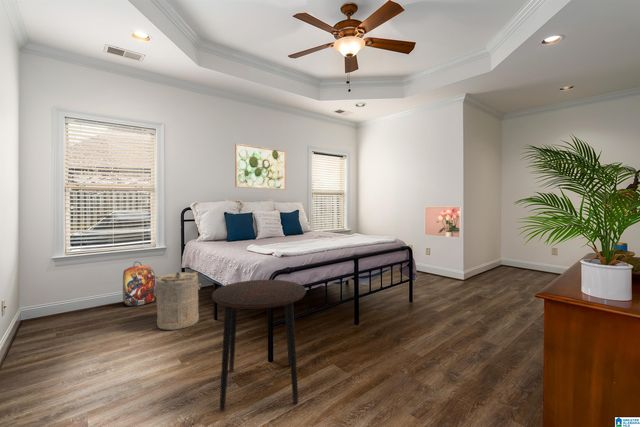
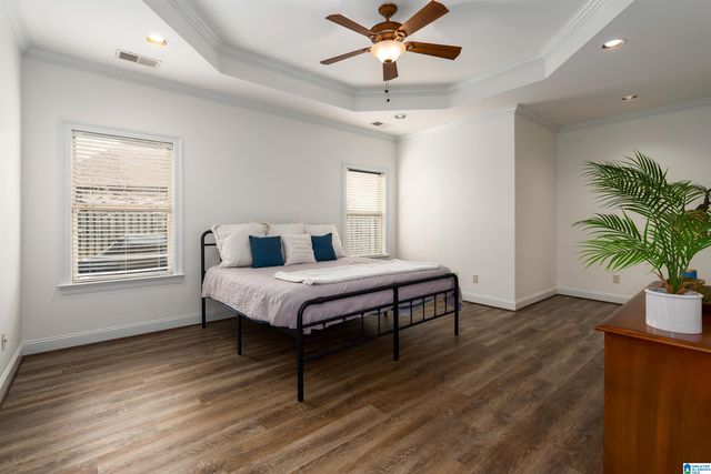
- backpack [122,261,156,307]
- laundry hamper [154,271,201,331]
- wall art [234,142,287,191]
- side table [211,279,307,412]
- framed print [424,205,462,239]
